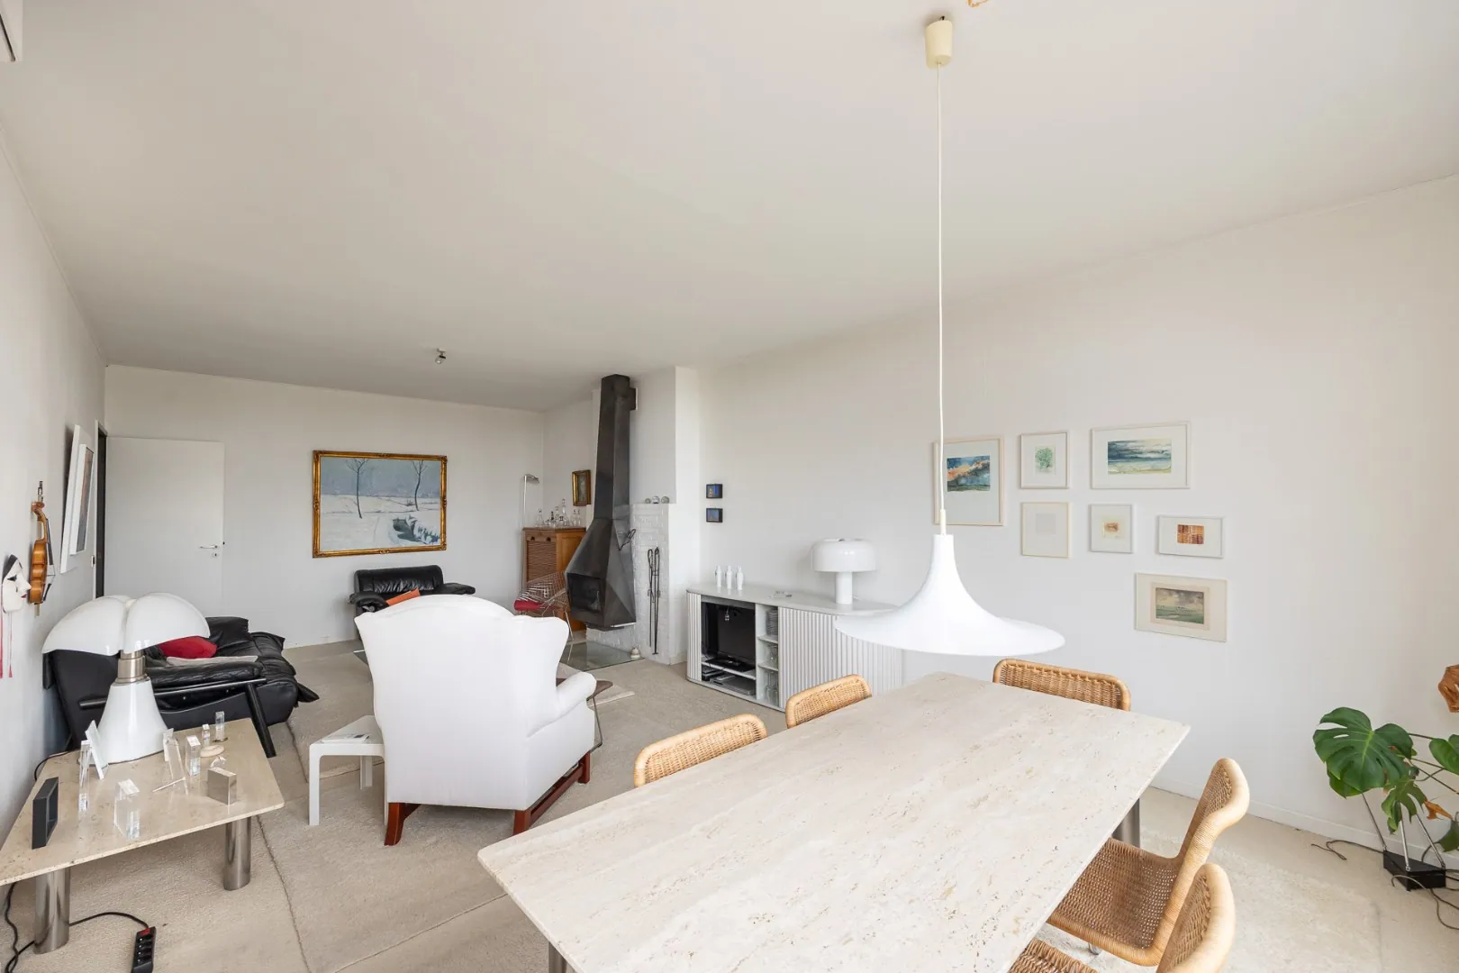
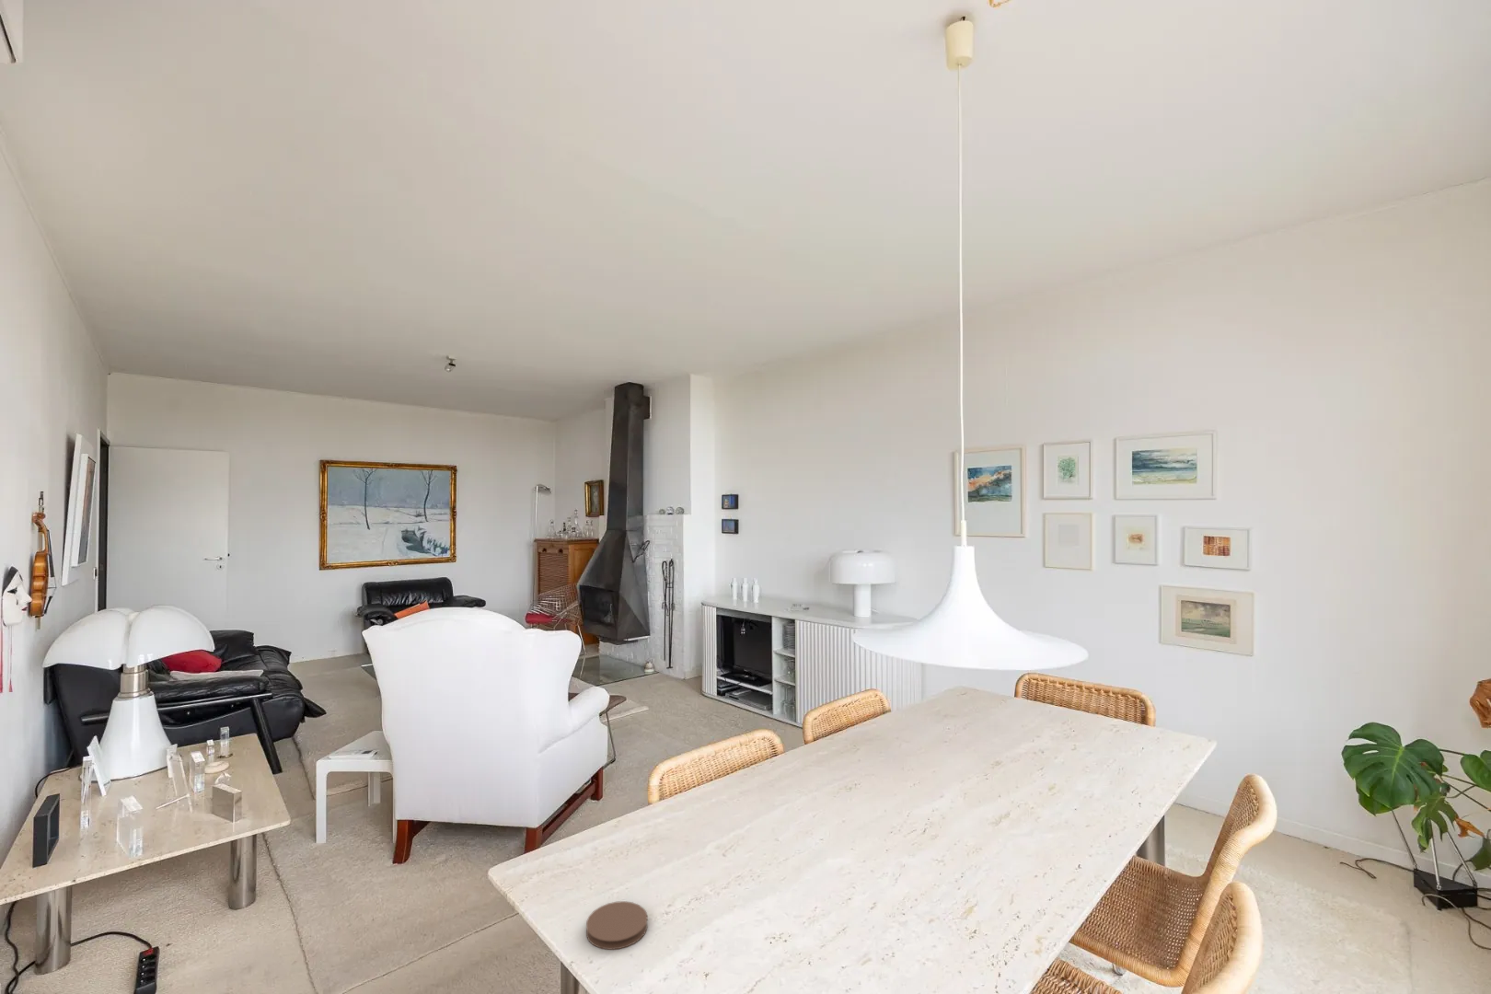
+ coaster [586,900,649,951]
